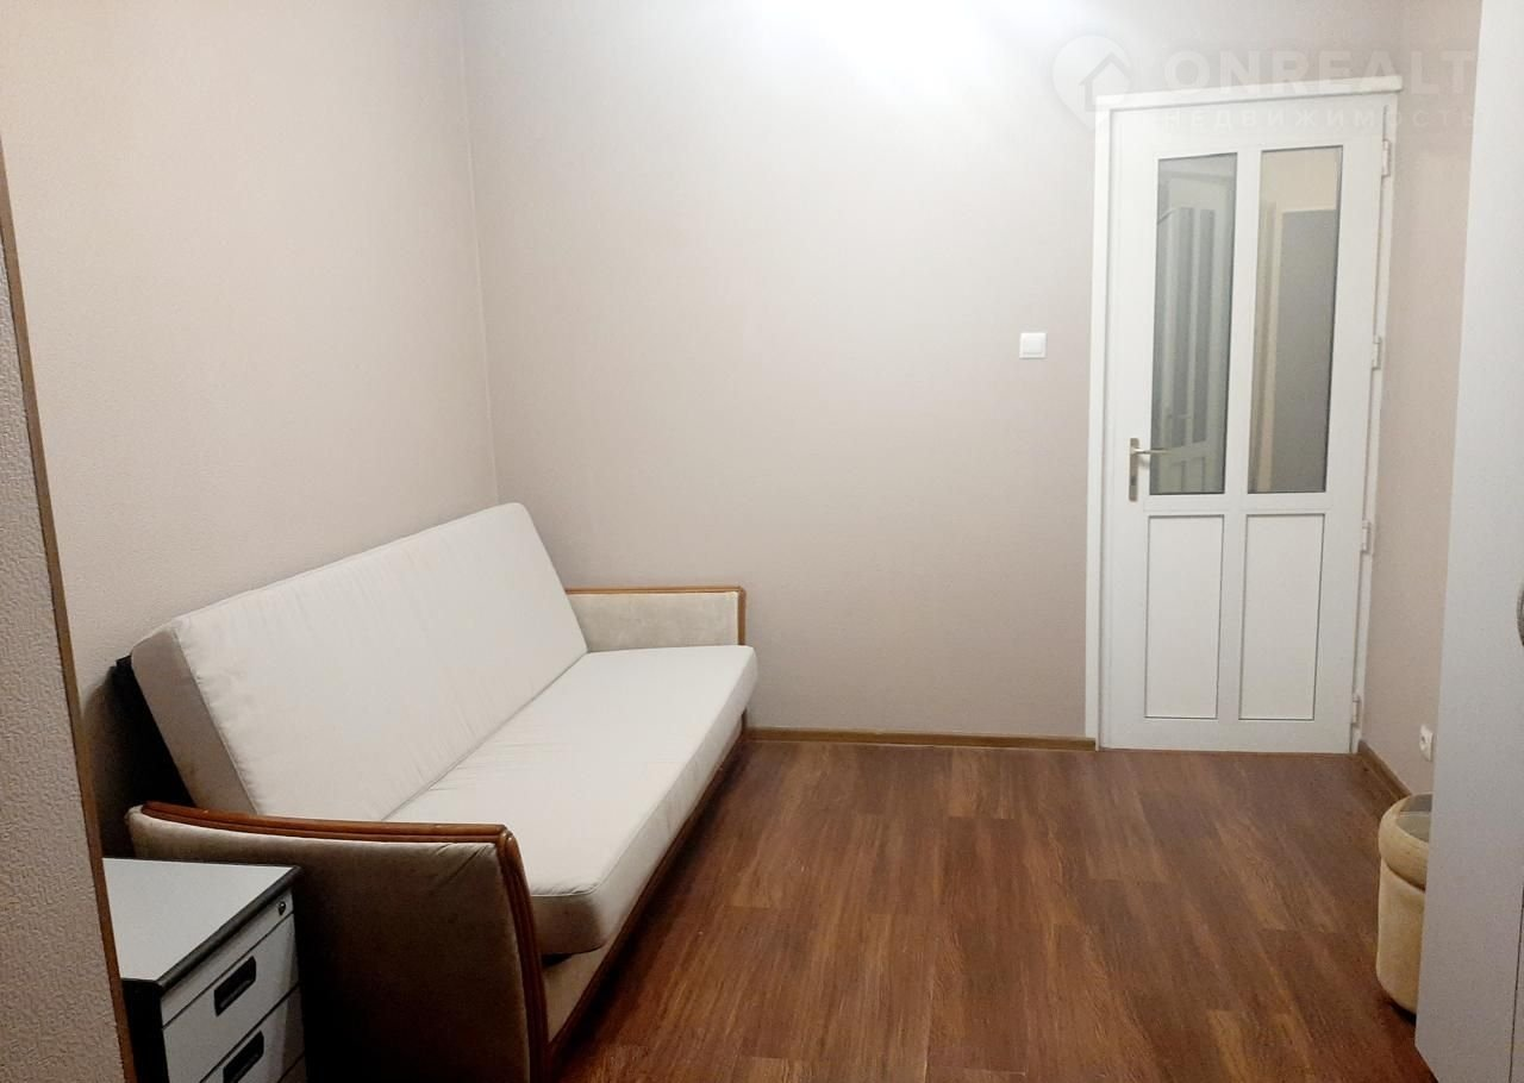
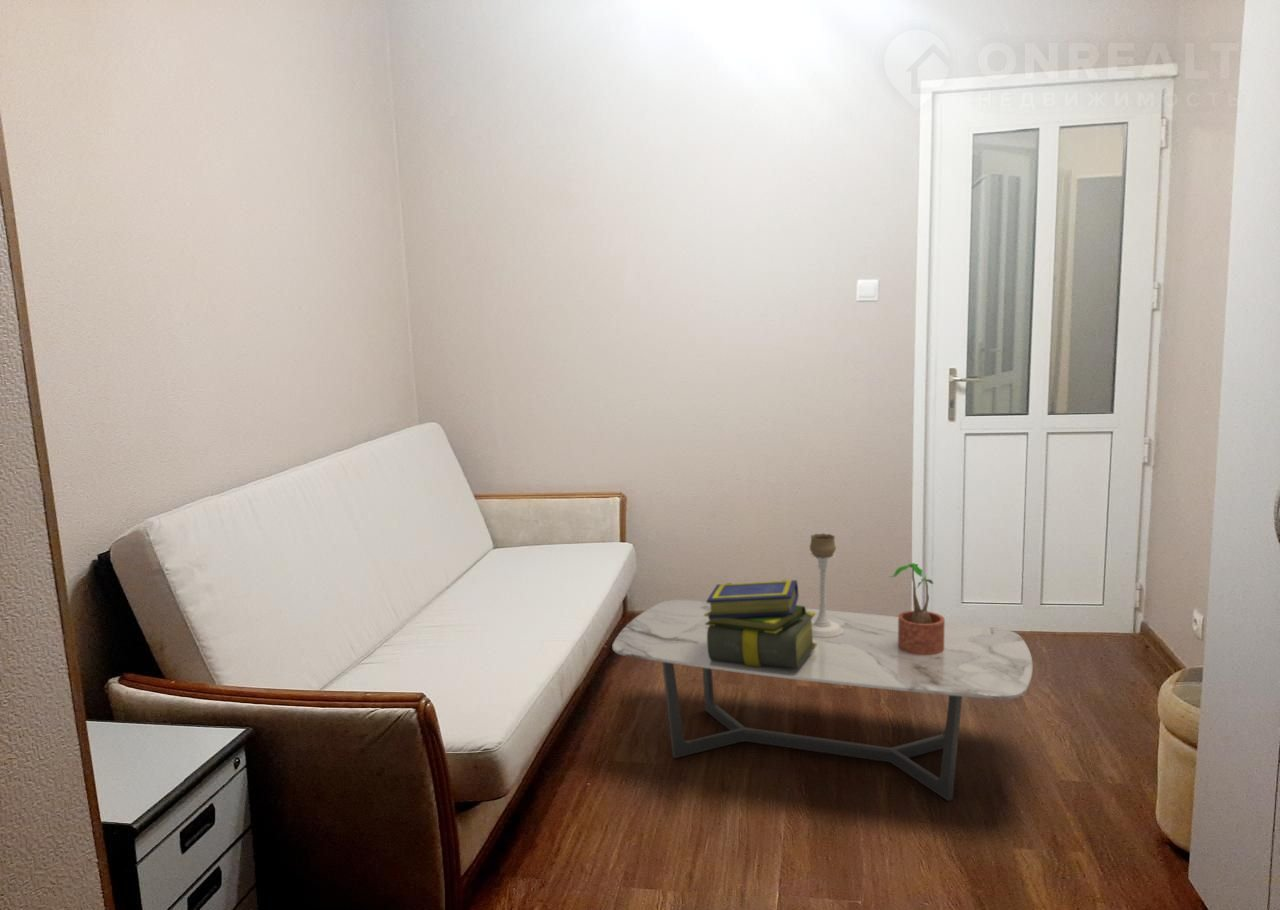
+ potted plant [888,562,946,655]
+ coffee table [612,599,1034,802]
+ candle holder [809,533,843,637]
+ stack of books [704,579,817,668]
